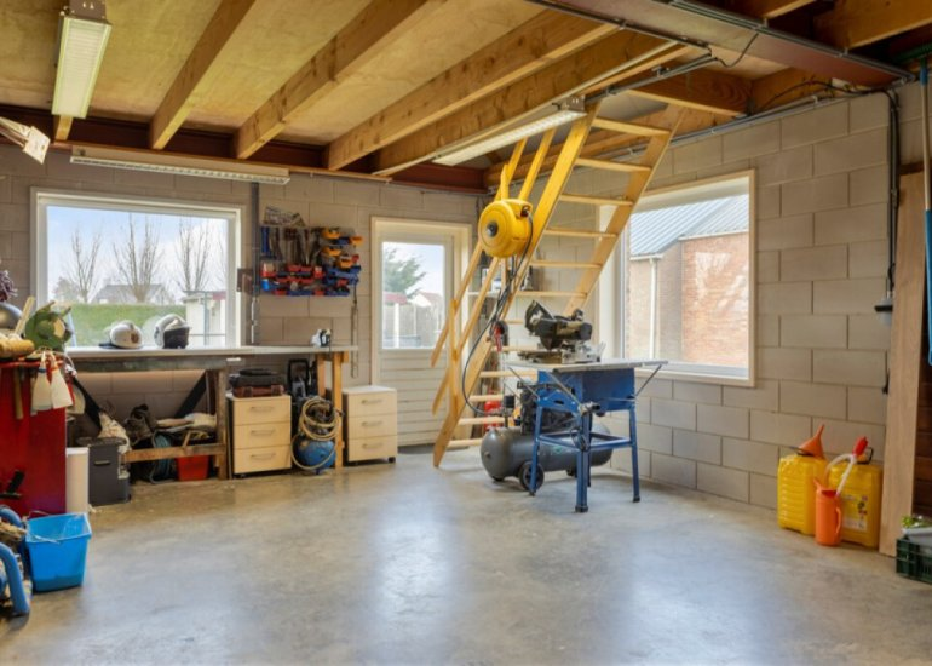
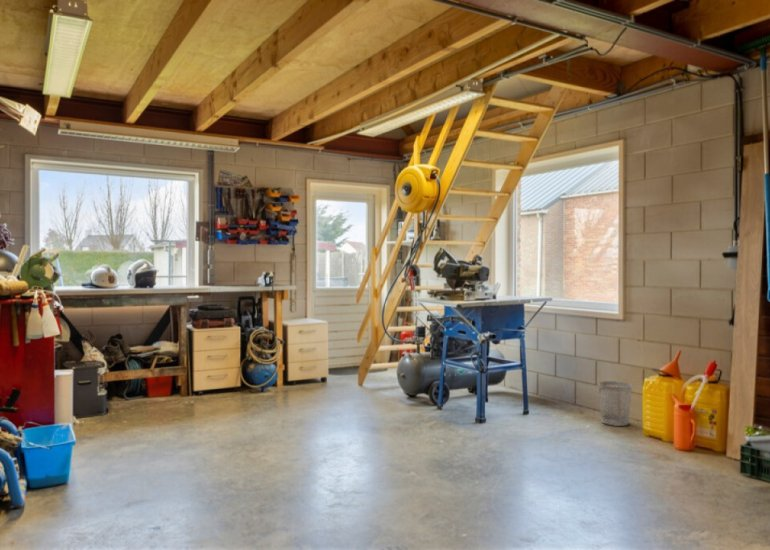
+ wastebasket [597,380,633,427]
